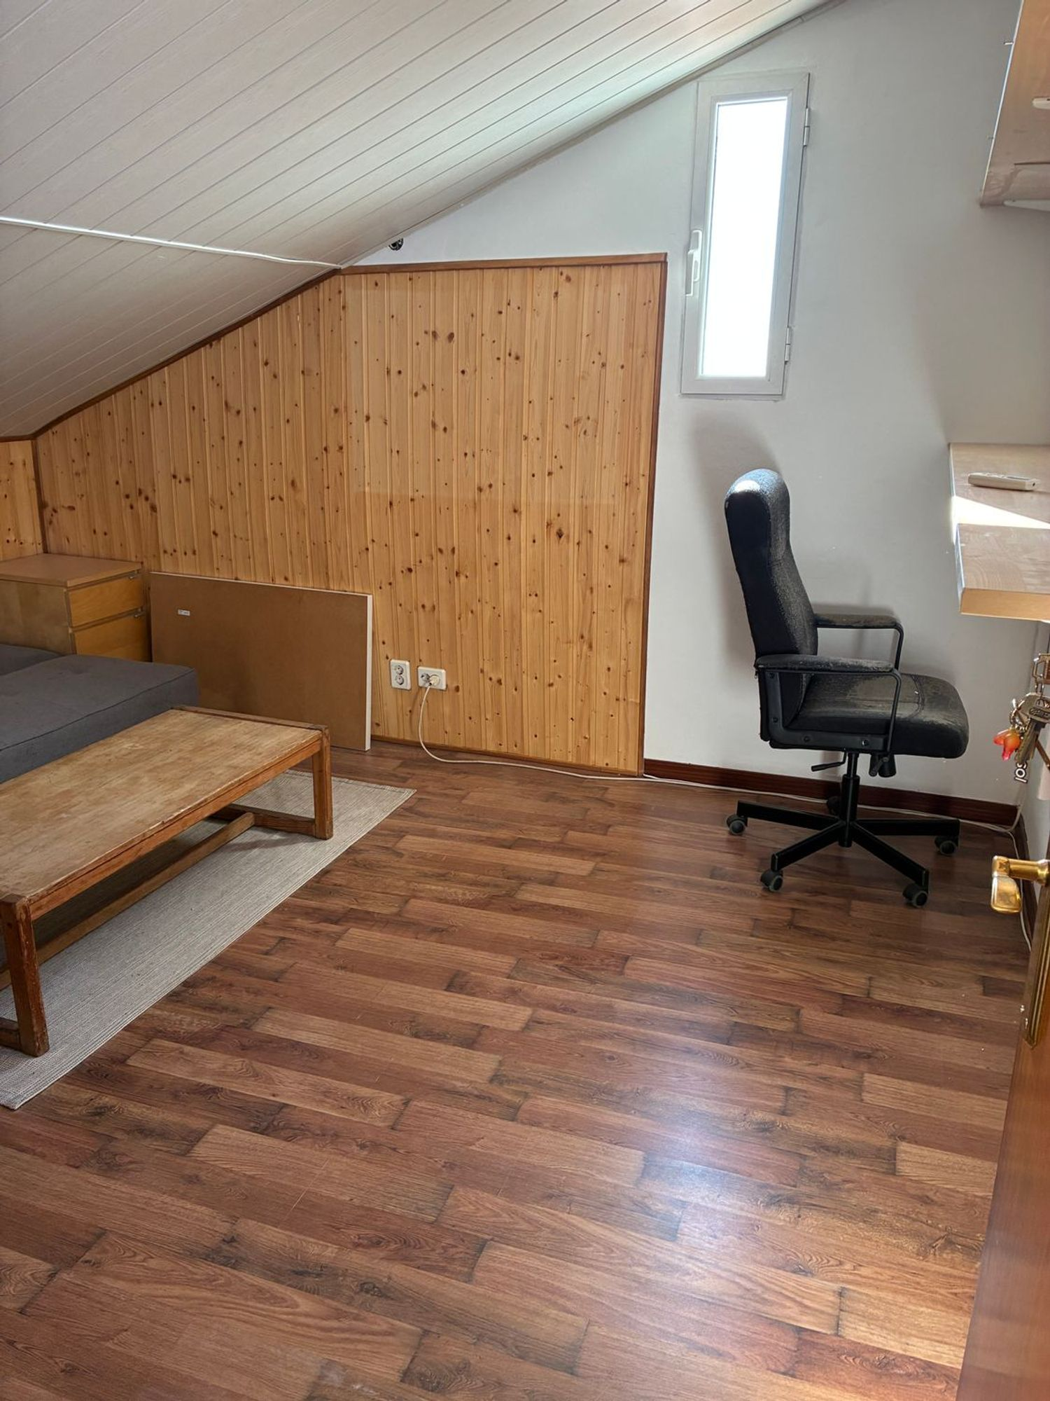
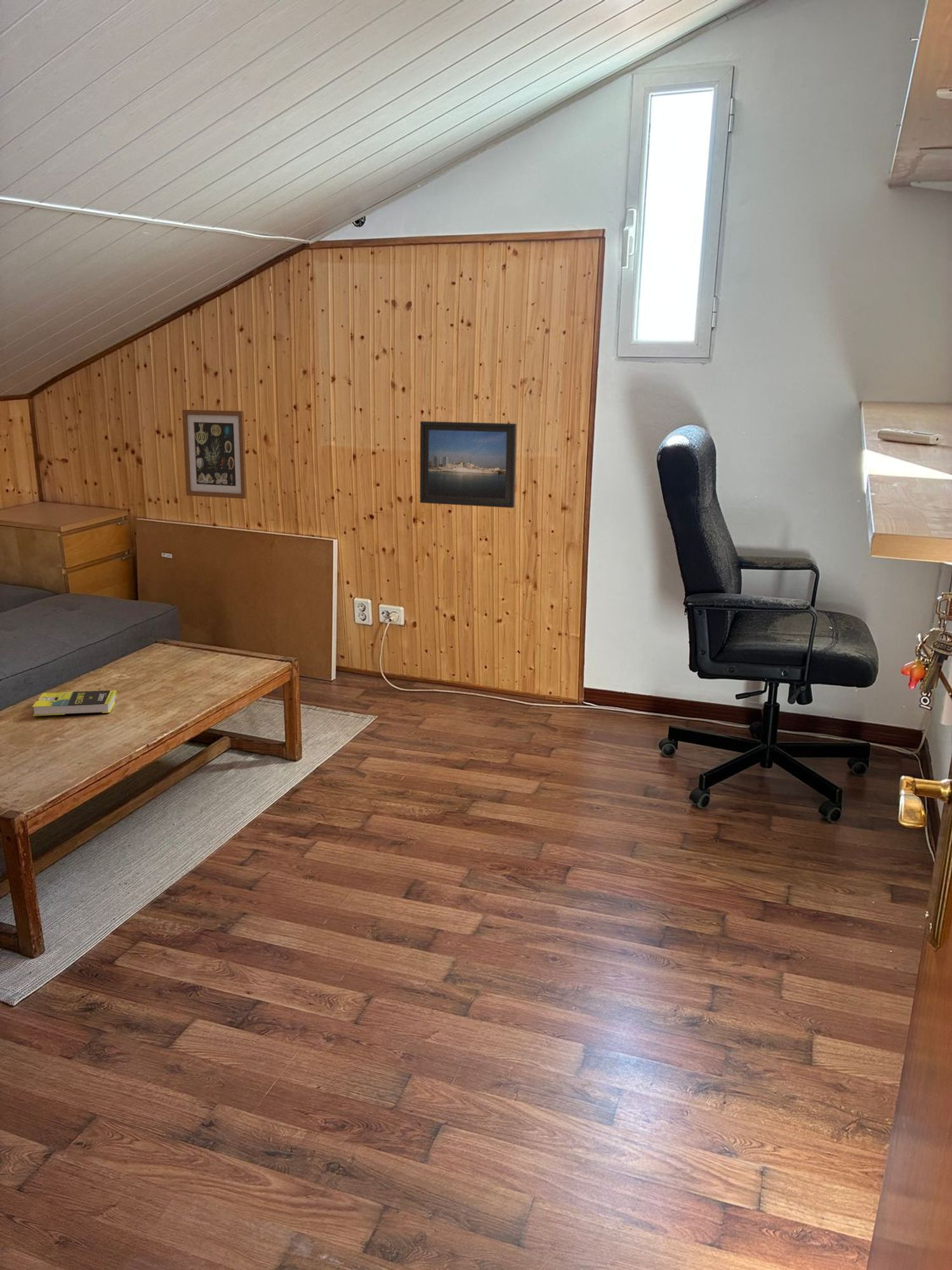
+ book [32,690,118,716]
+ wall art [182,409,248,500]
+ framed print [420,420,517,509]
